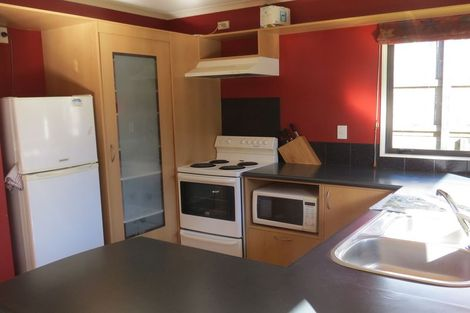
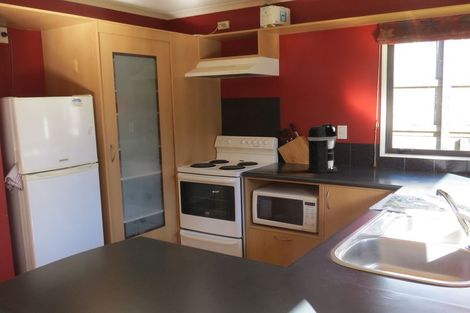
+ coffee maker [307,123,338,174]
